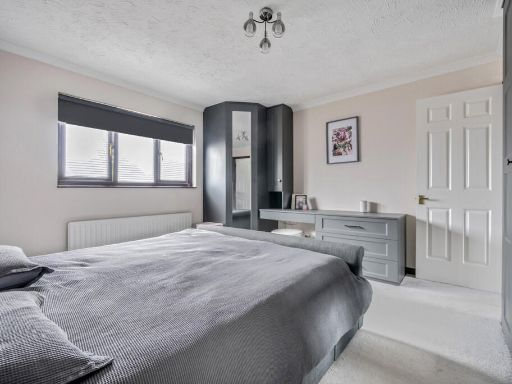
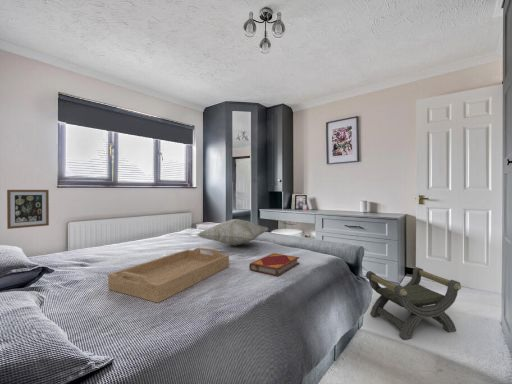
+ decorative pillow [197,218,269,247]
+ hardback book [248,252,301,277]
+ serving tray [107,247,230,304]
+ wall art [6,189,50,230]
+ stool [365,266,462,340]
